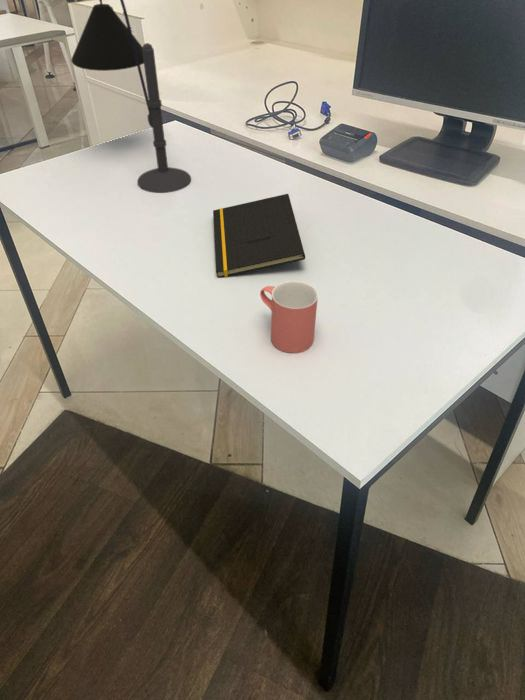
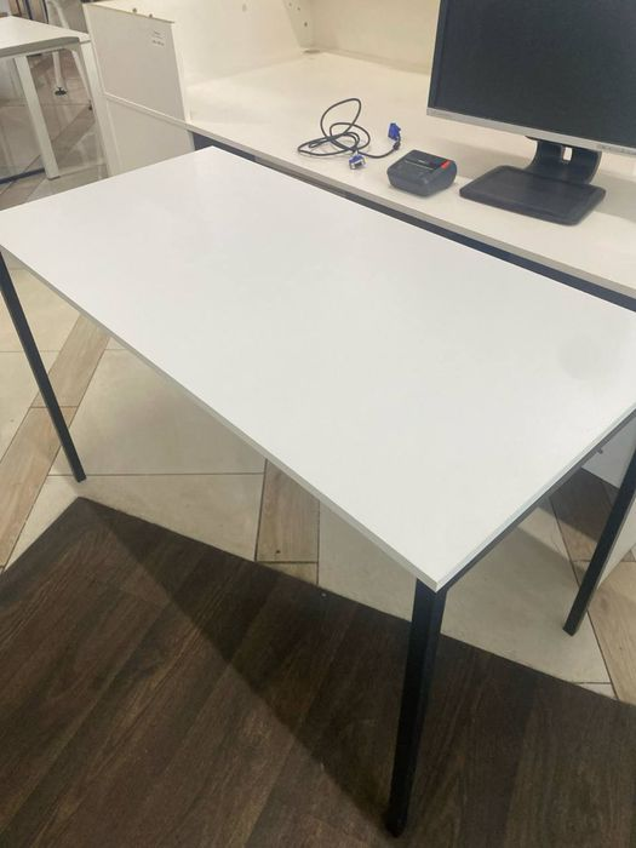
- desk lamp [70,0,192,194]
- cup [259,280,319,354]
- notepad [212,193,306,279]
